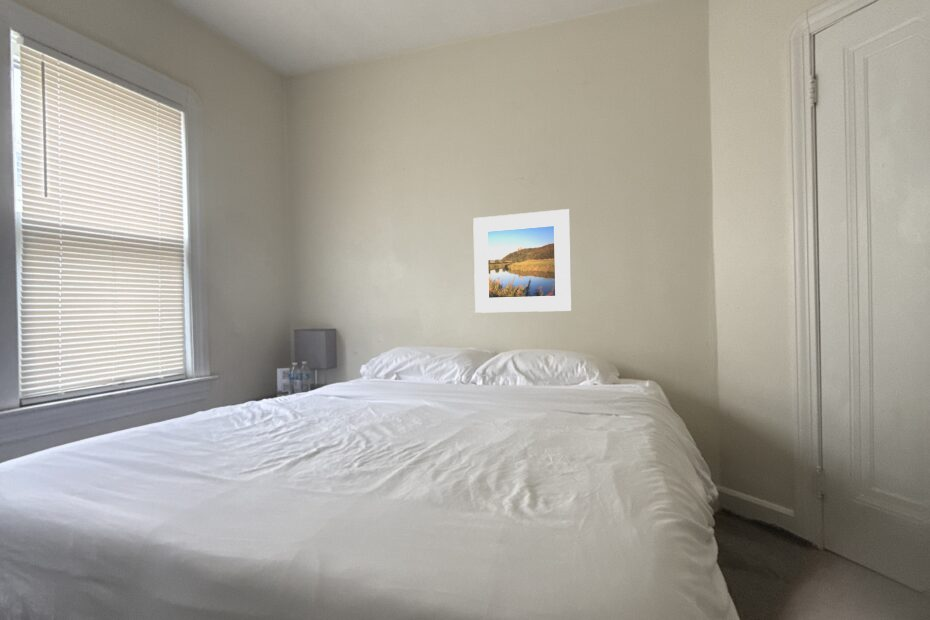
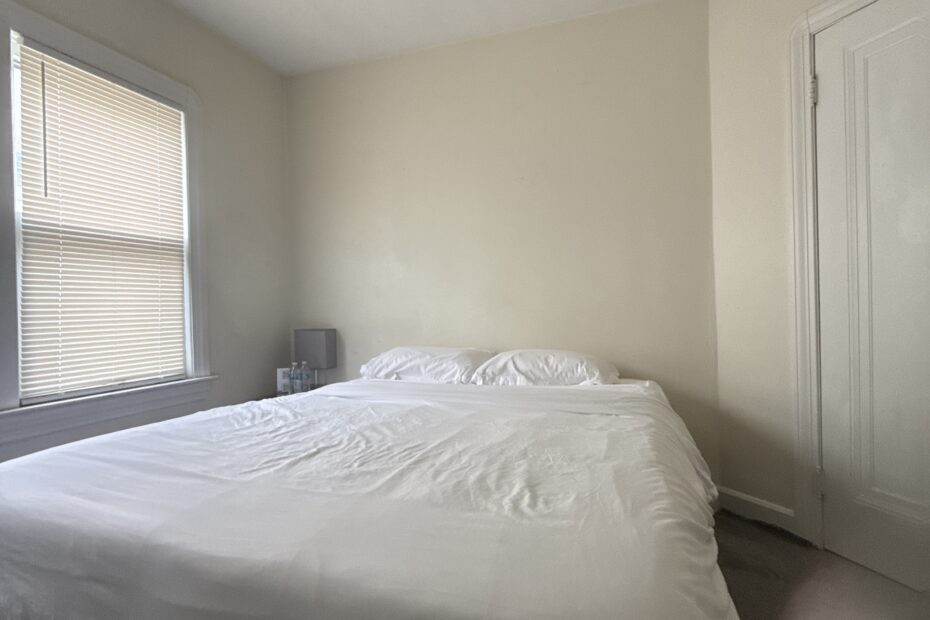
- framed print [472,208,573,314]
